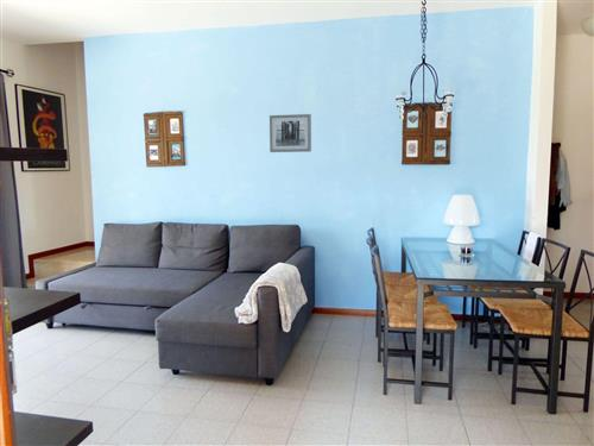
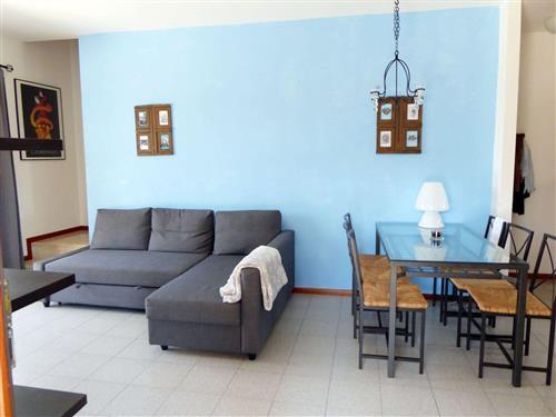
- wall art [268,113,312,153]
